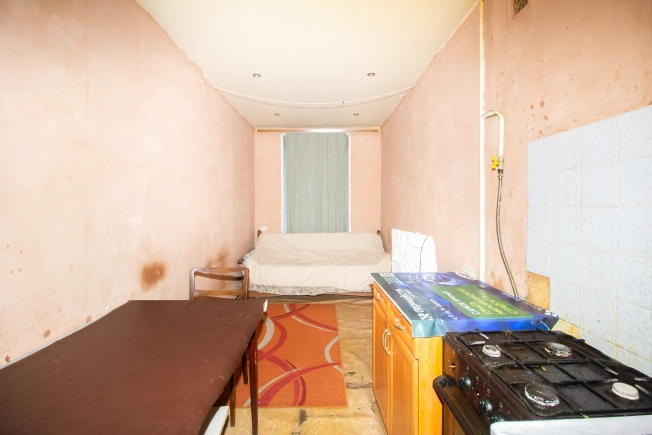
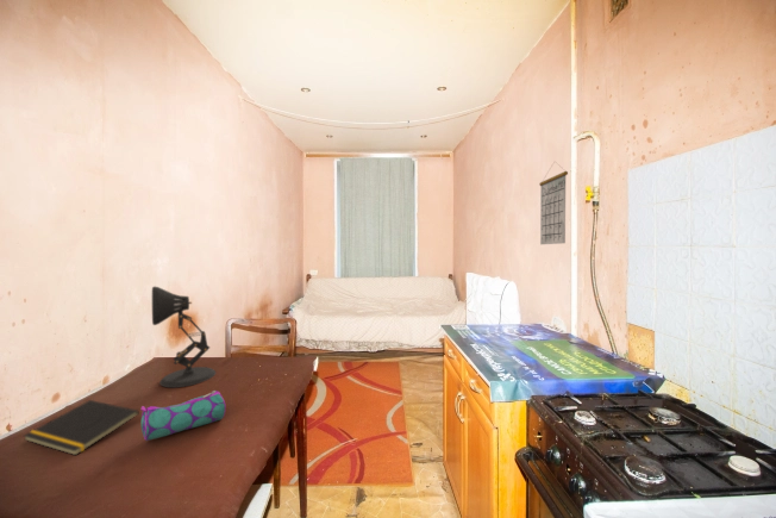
+ calendar [538,161,569,245]
+ notepad [23,399,140,456]
+ pencil case [140,389,227,442]
+ desk lamp [151,286,217,388]
